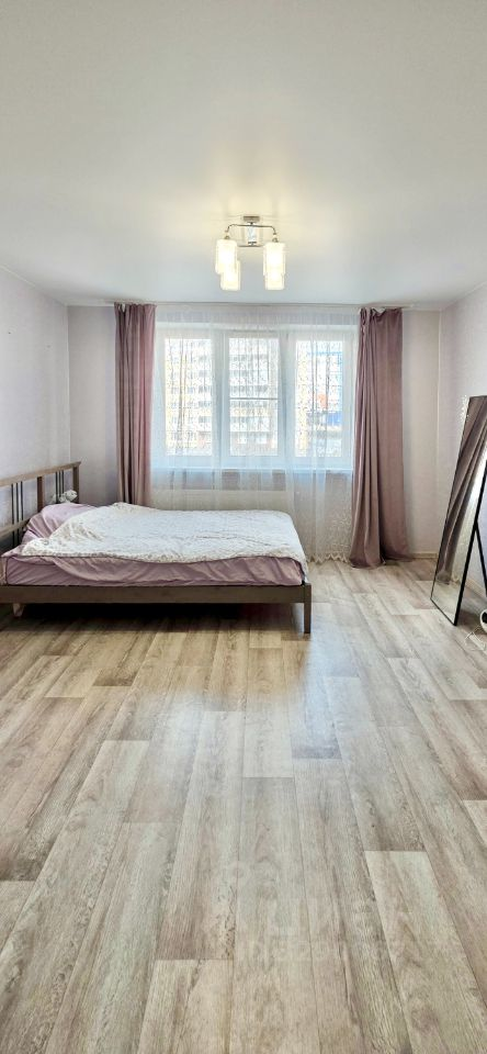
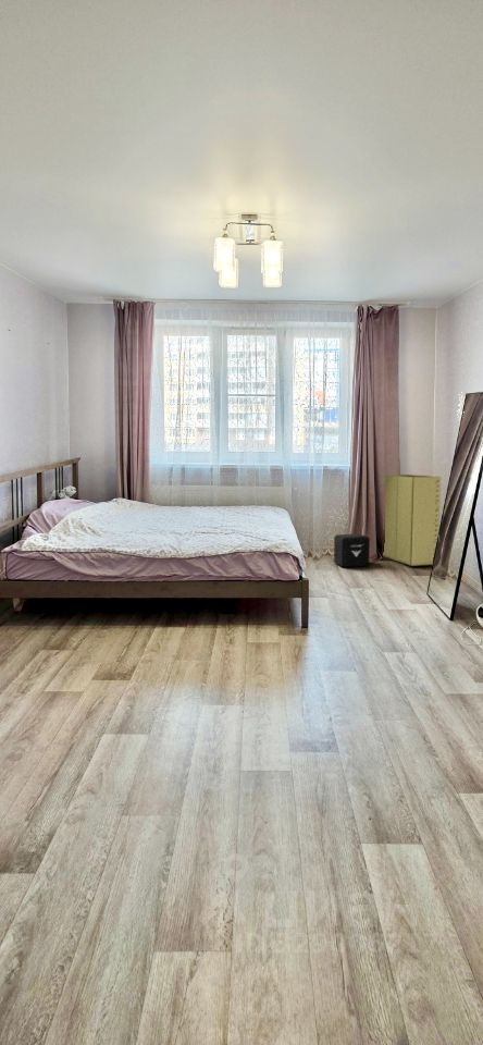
+ air purifier [333,533,371,568]
+ laundry hamper [382,474,442,567]
